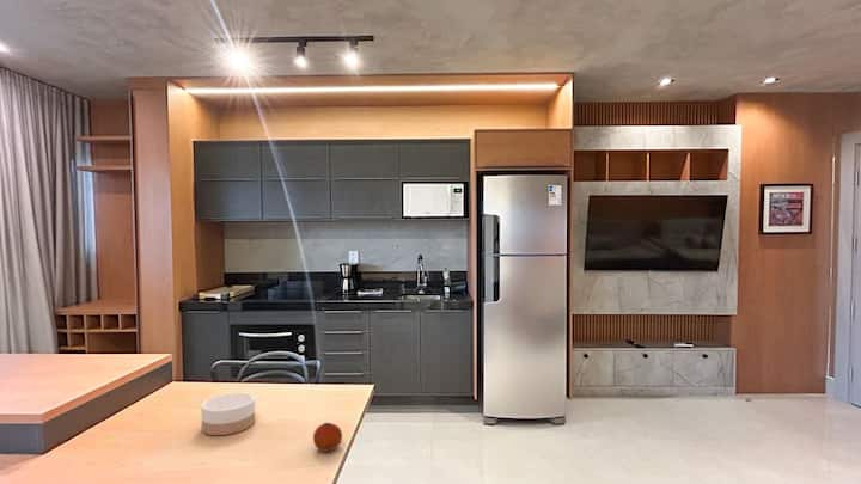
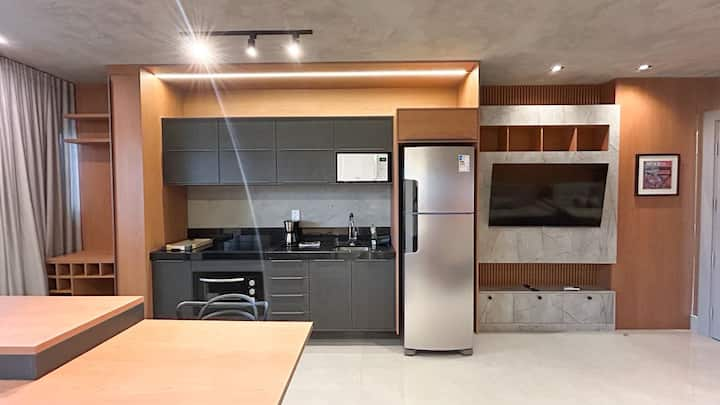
- bowl [200,392,256,436]
- fruit [312,422,343,452]
